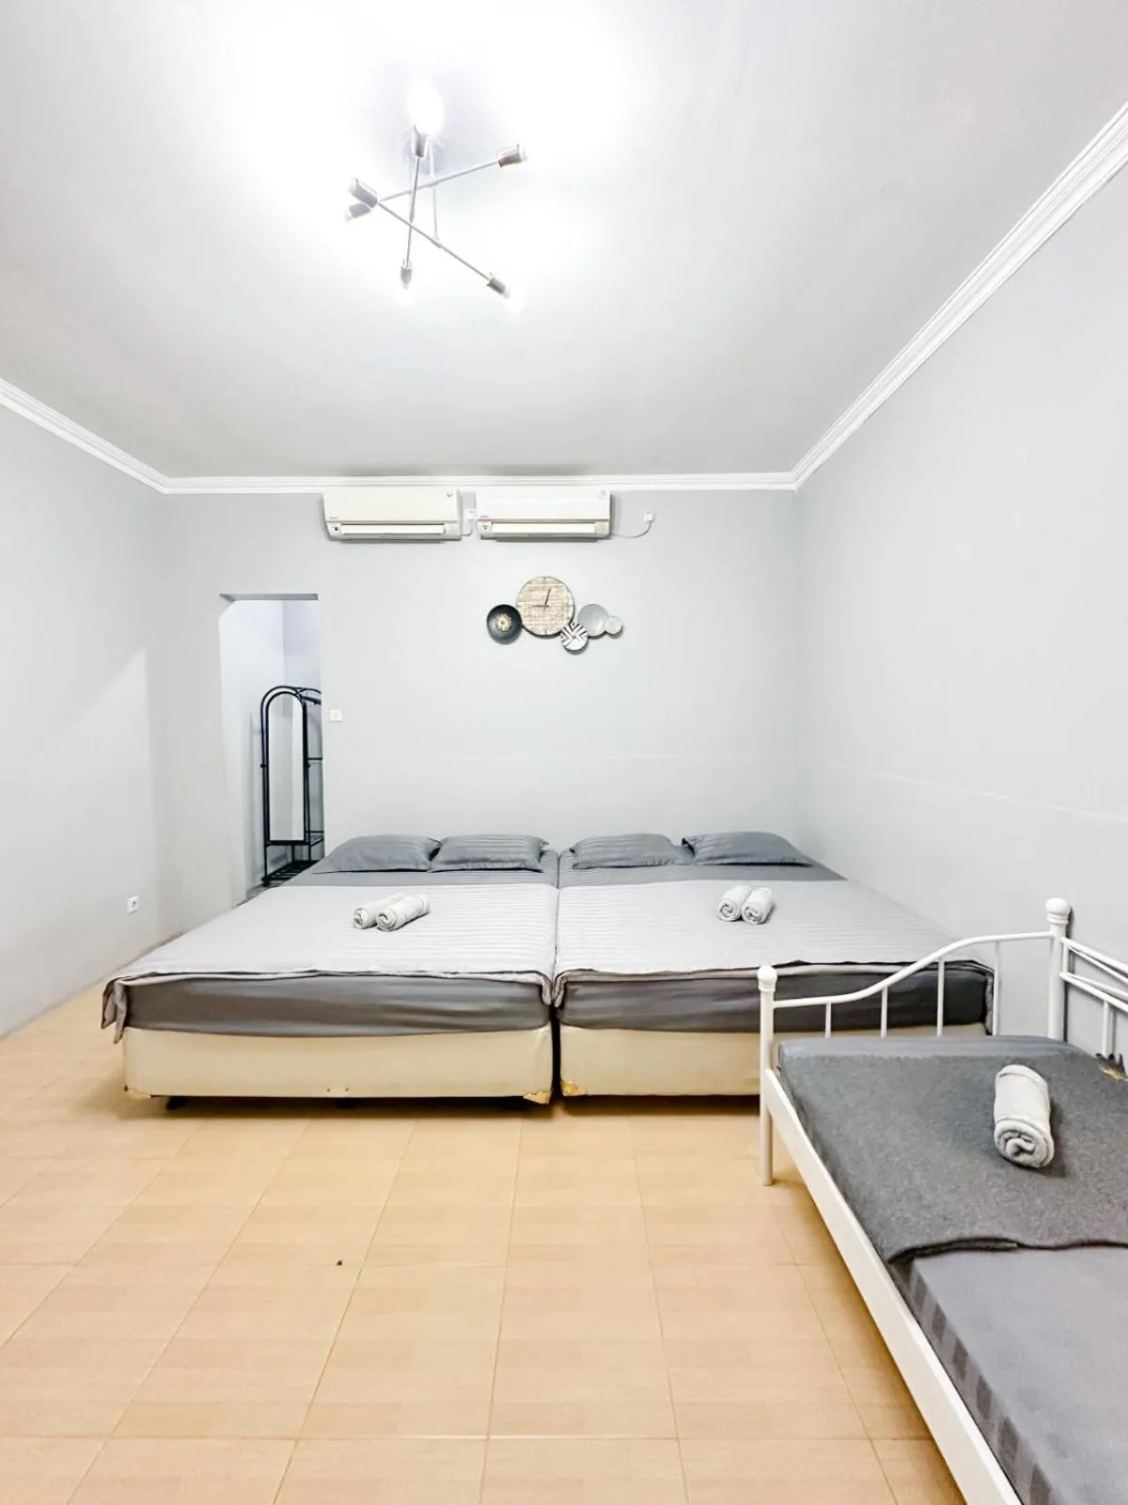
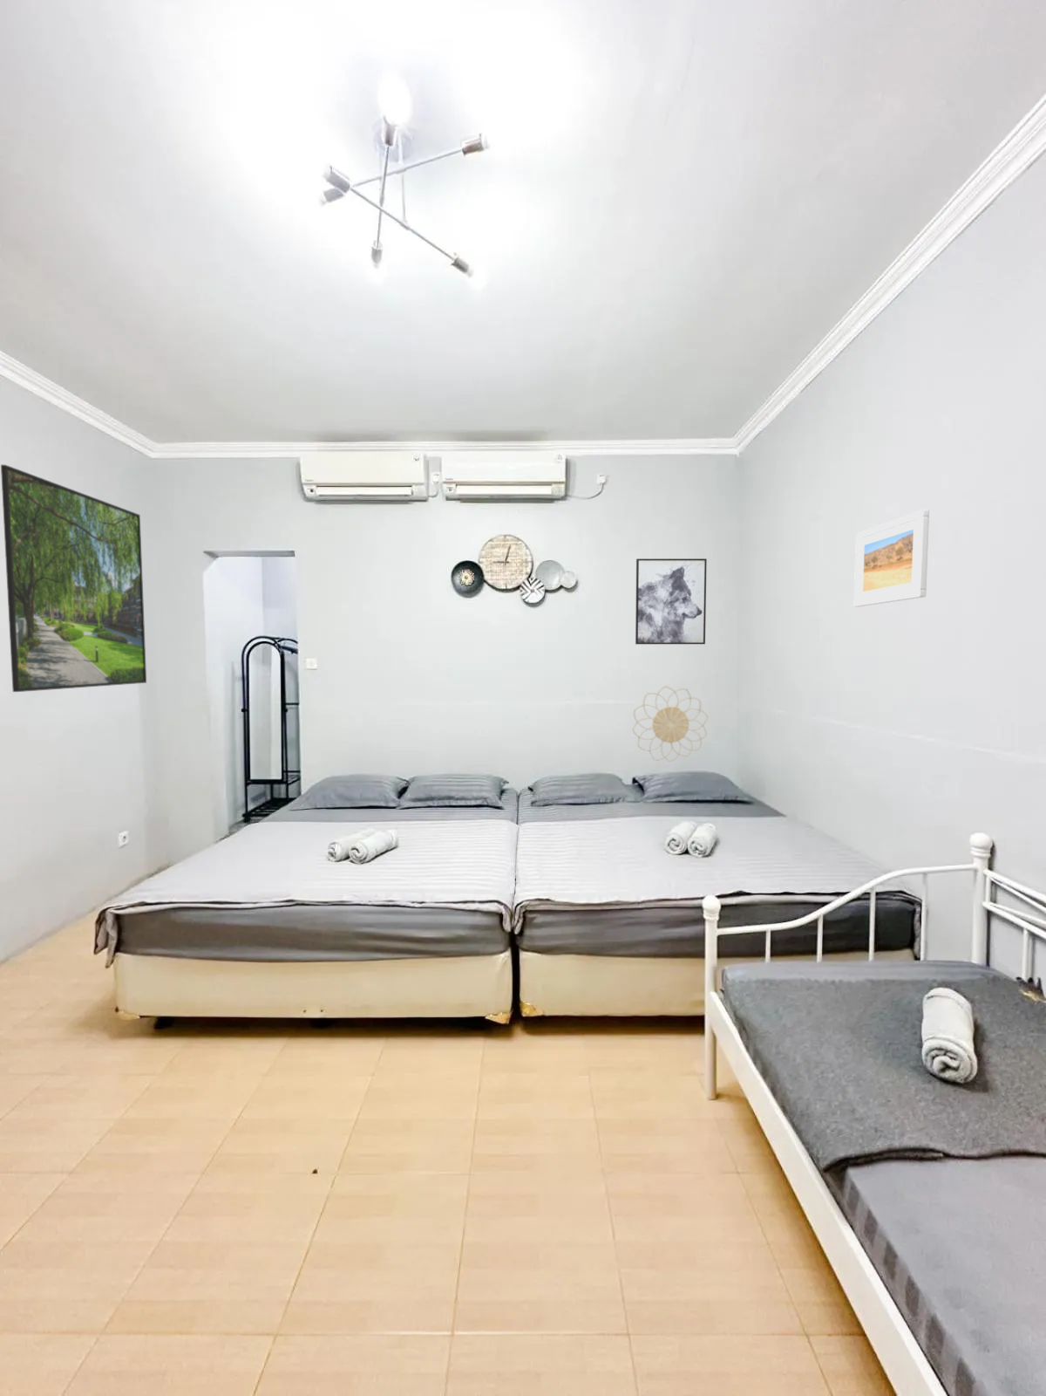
+ decorative wall piece [631,685,709,763]
+ wall art [635,557,708,645]
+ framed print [0,464,147,693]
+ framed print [854,509,930,607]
